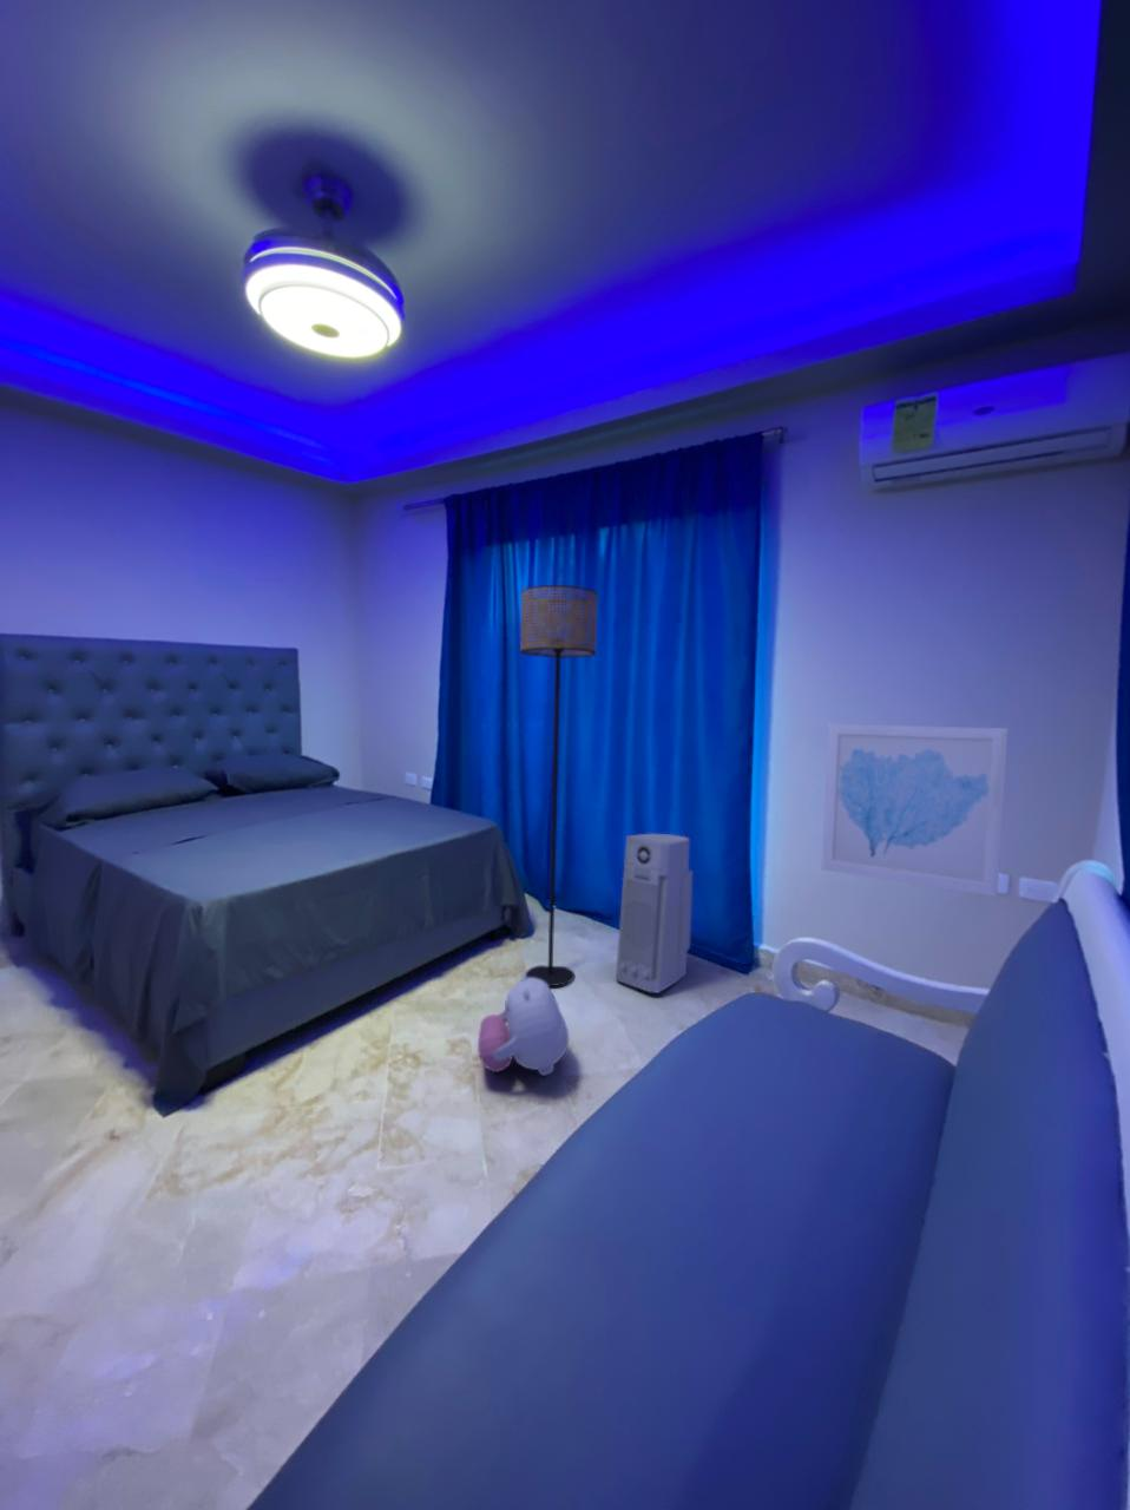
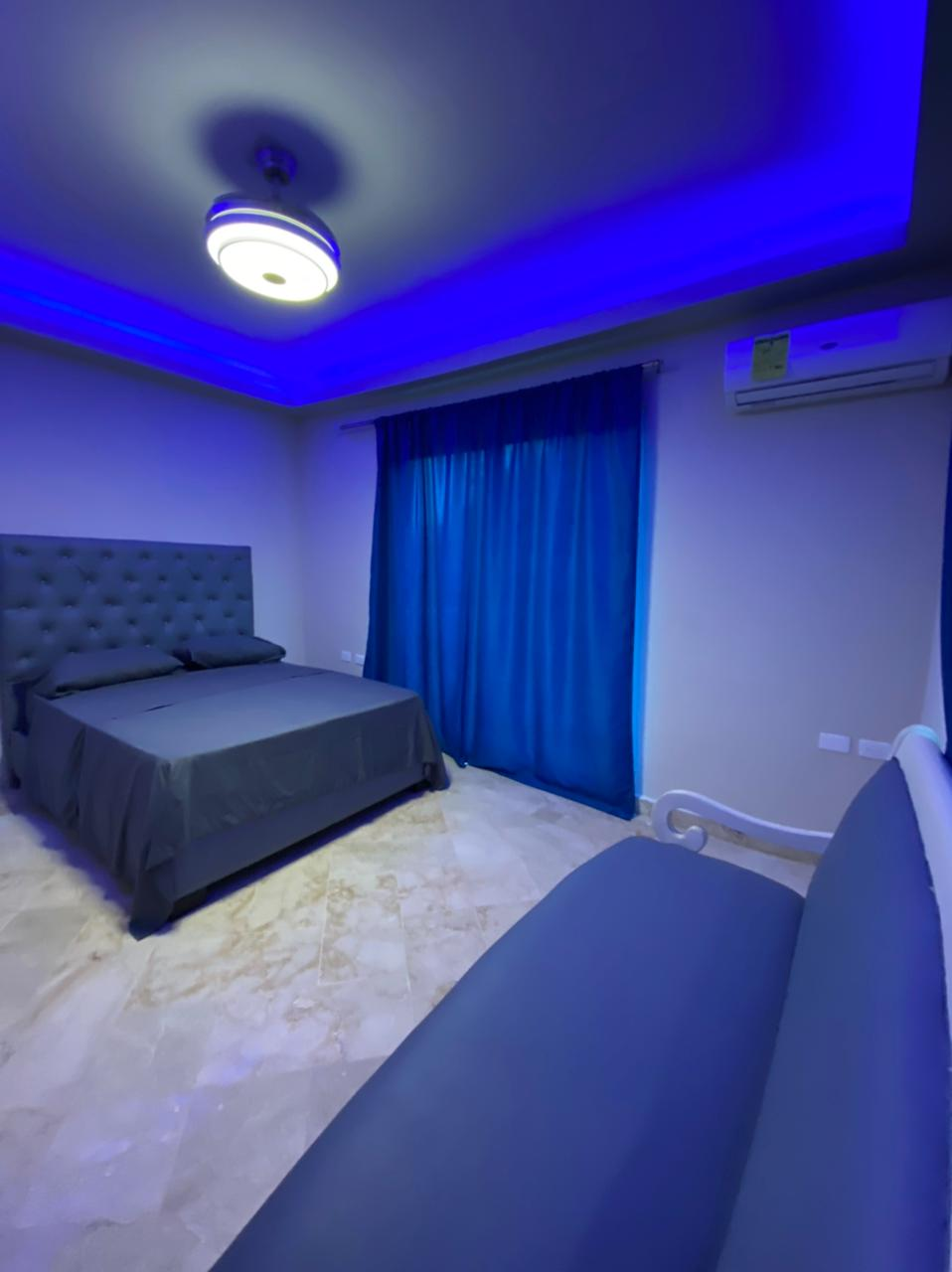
- wall art [820,723,1010,897]
- floor lamp [519,584,599,988]
- air purifier [615,833,693,994]
- plush toy [476,971,570,1077]
